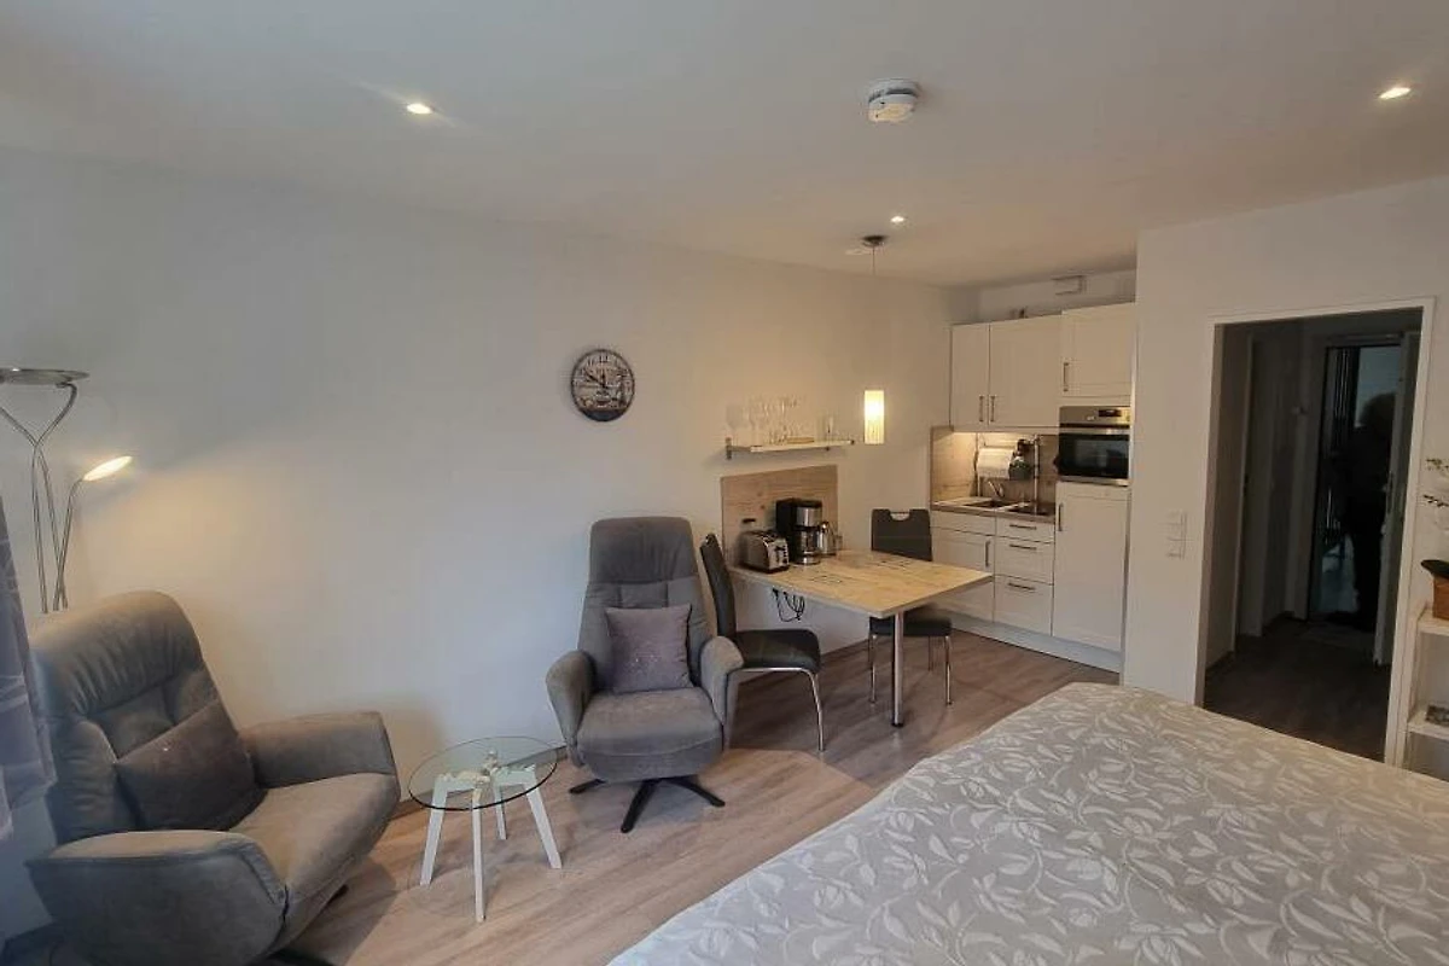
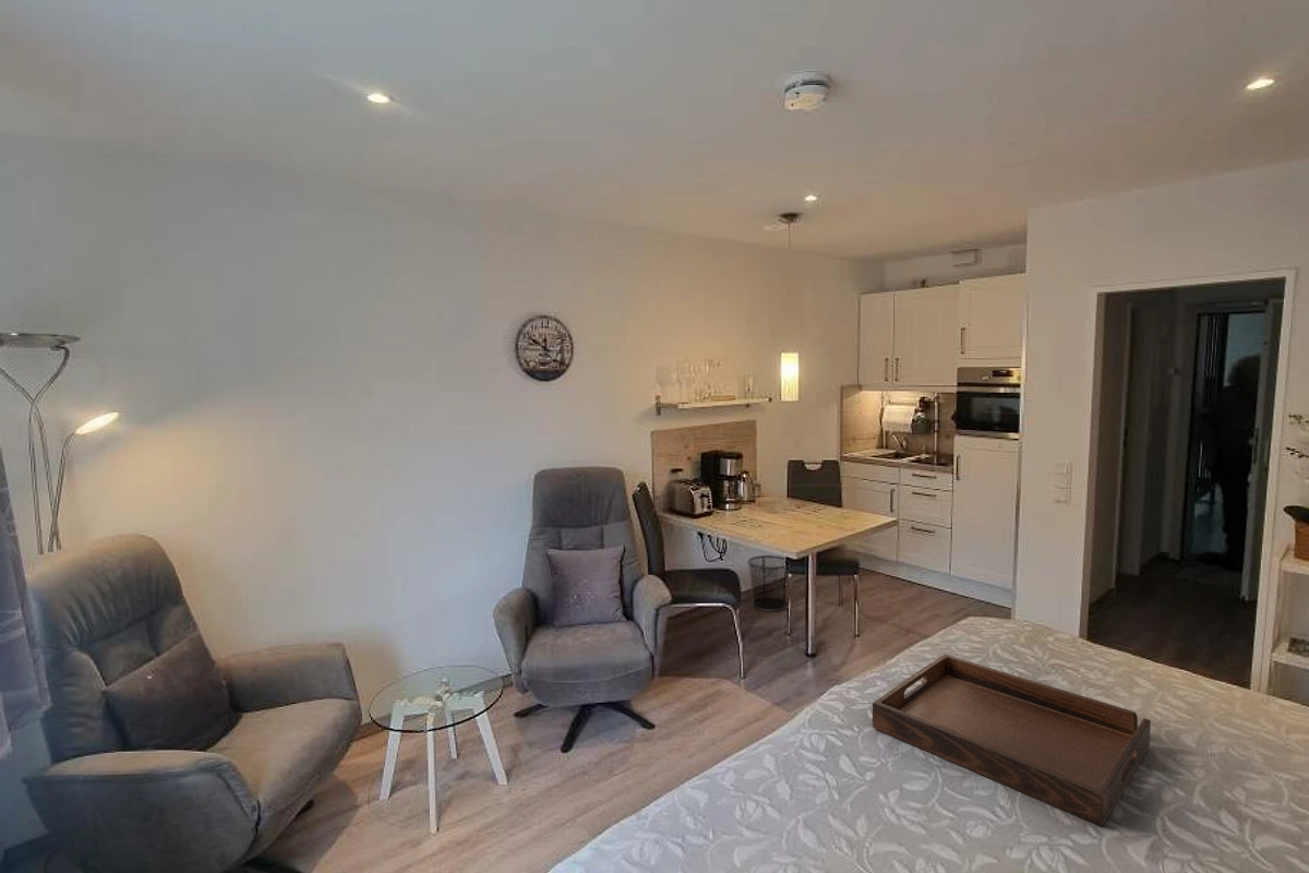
+ serving tray [872,654,1152,827]
+ waste bin [747,554,788,612]
